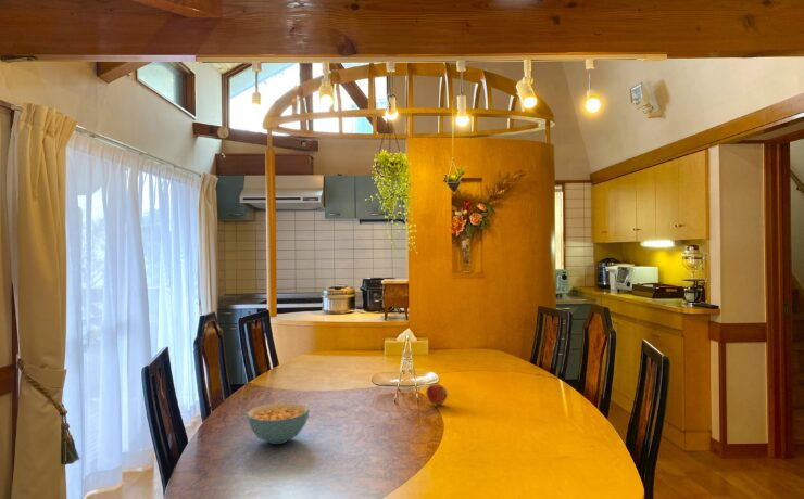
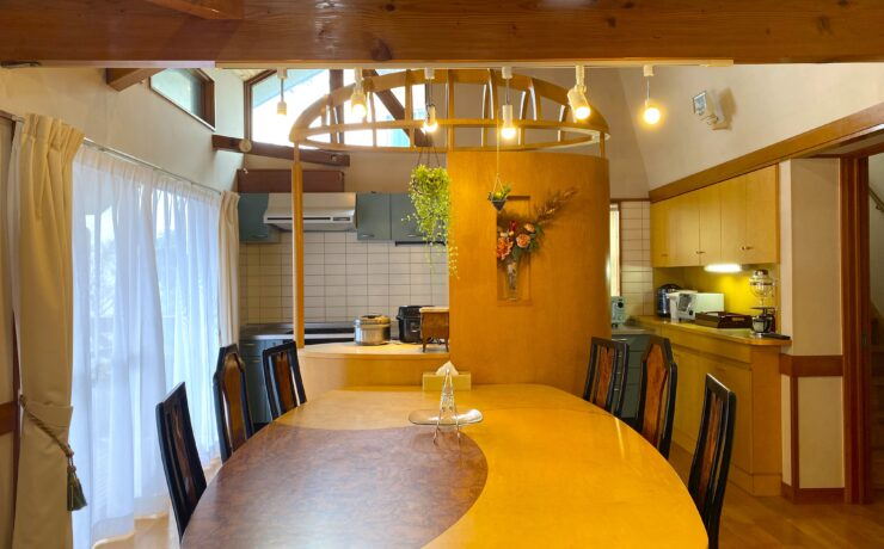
- fruit [425,383,449,406]
- cereal bowl [246,401,311,445]
